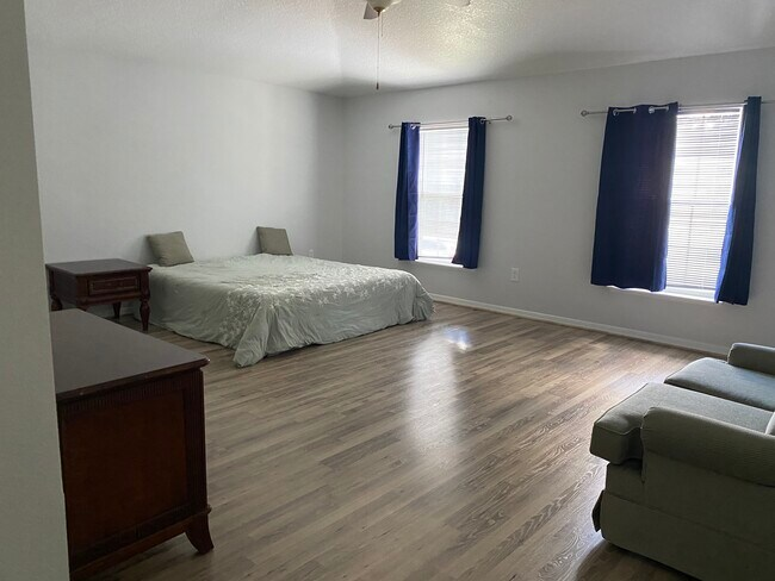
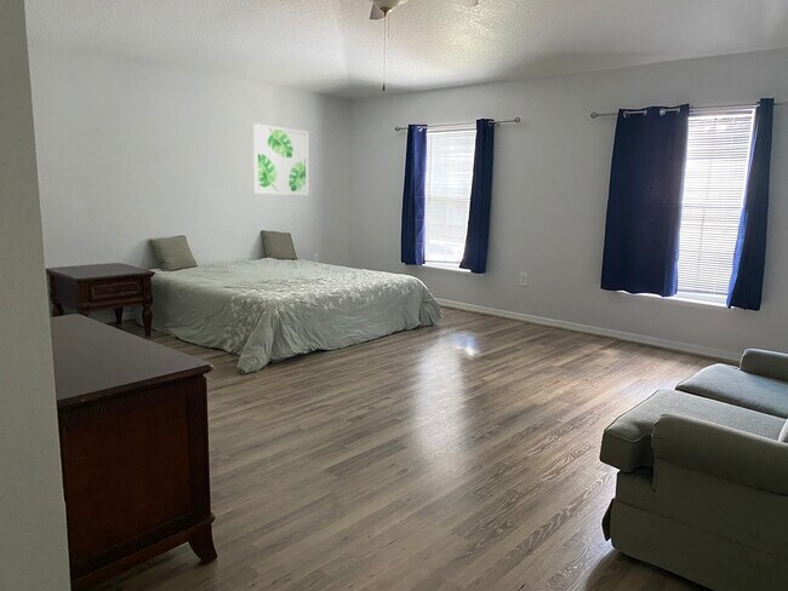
+ wall art [252,122,310,196]
